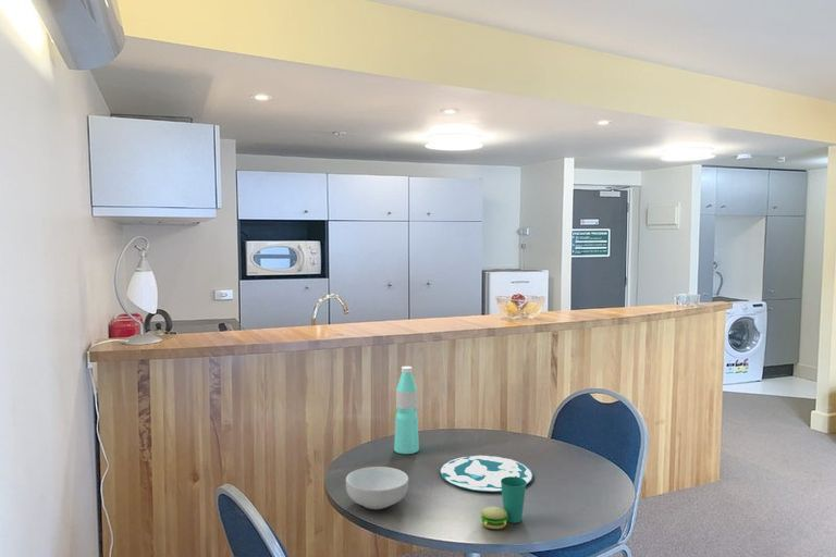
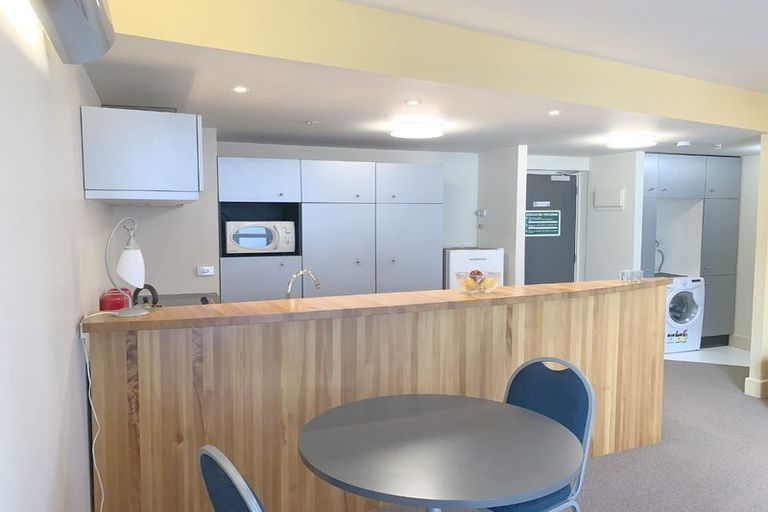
- cereal bowl [345,466,409,510]
- water bottle [393,366,420,455]
- plate [439,455,534,493]
- cup [479,476,528,530]
